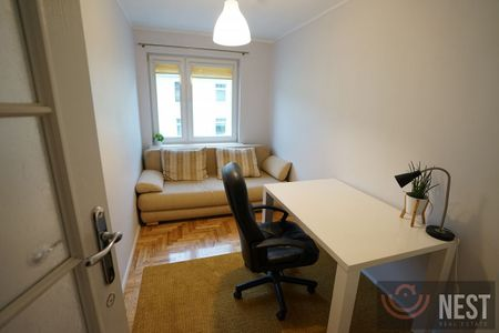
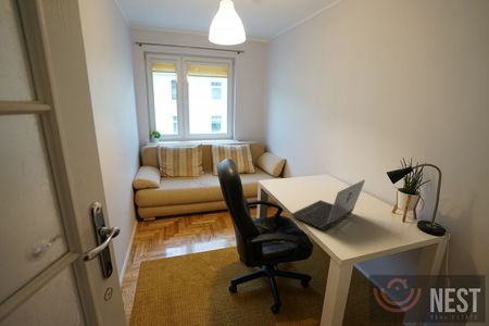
+ laptop computer [290,179,366,231]
